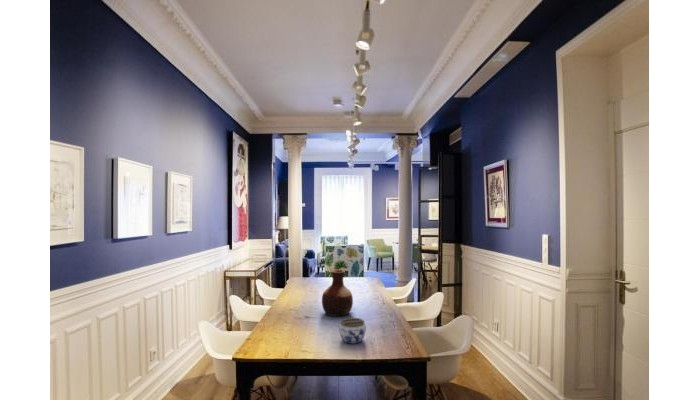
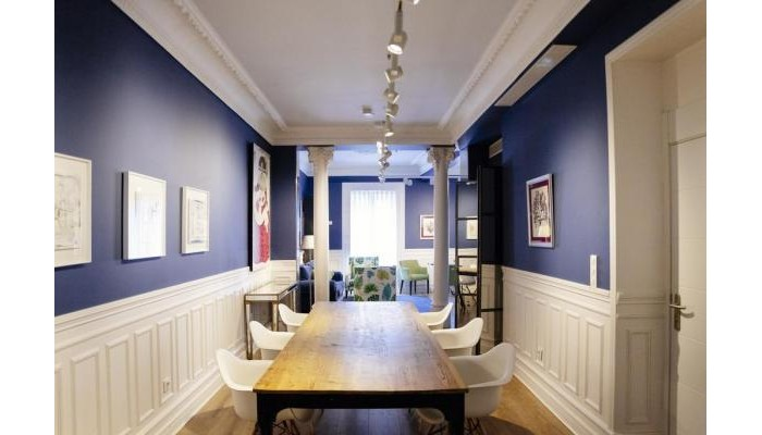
- jar [338,317,367,345]
- vase [321,269,354,317]
